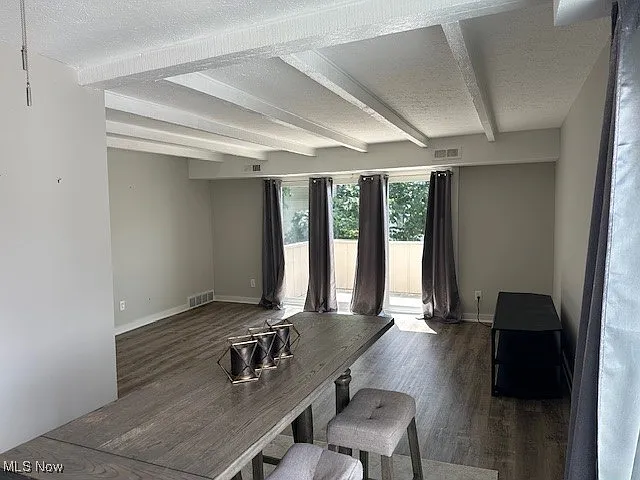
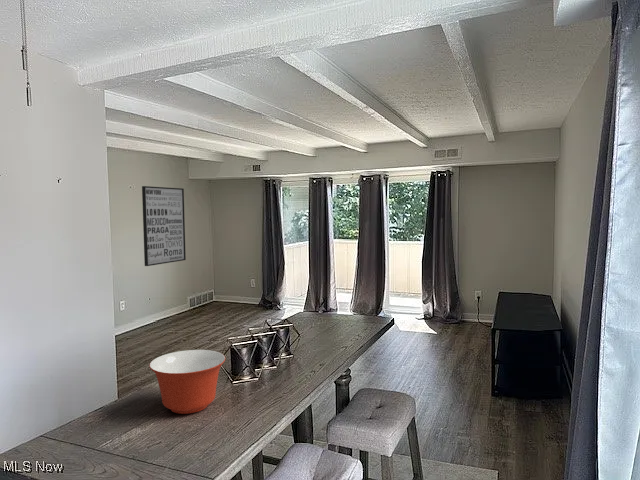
+ wall art [141,185,187,267]
+ mixing bowl [148,349,227,415]
